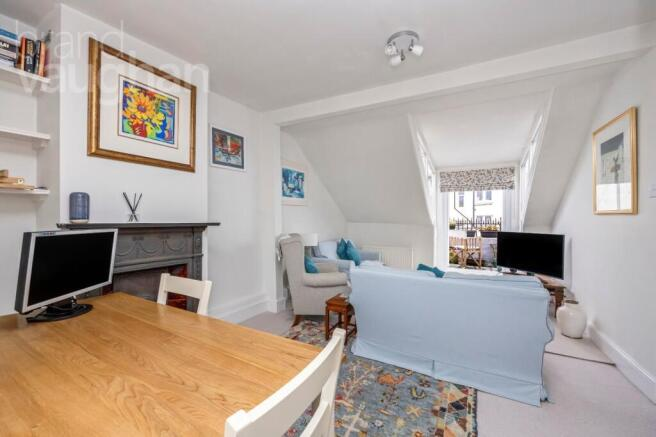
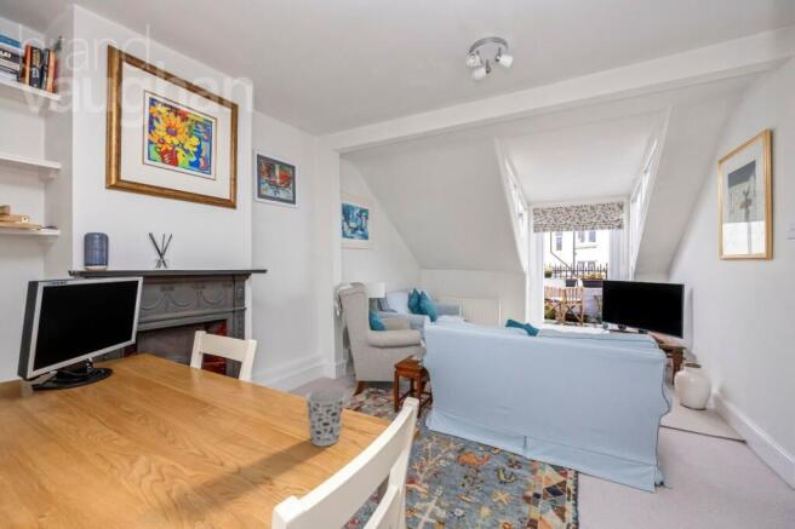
+ cup [304,387,347,448]
